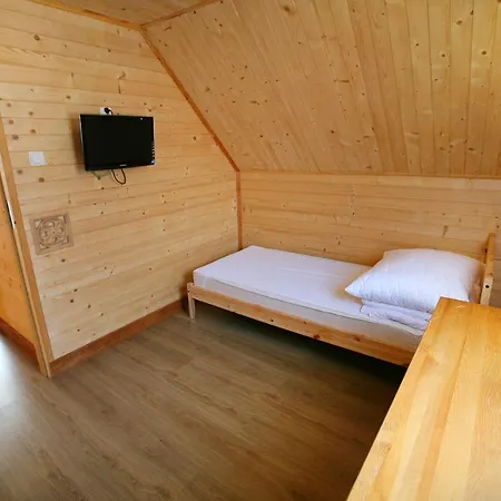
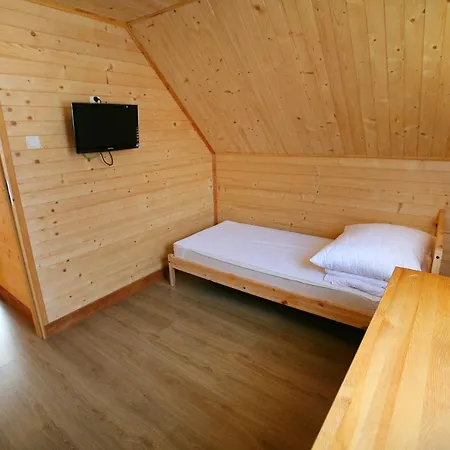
- wall ornament [27,209,76,256]
